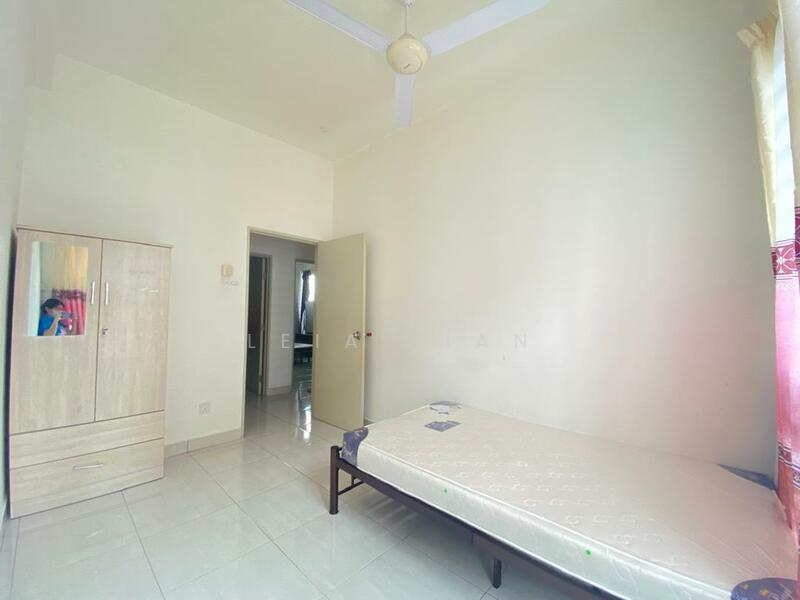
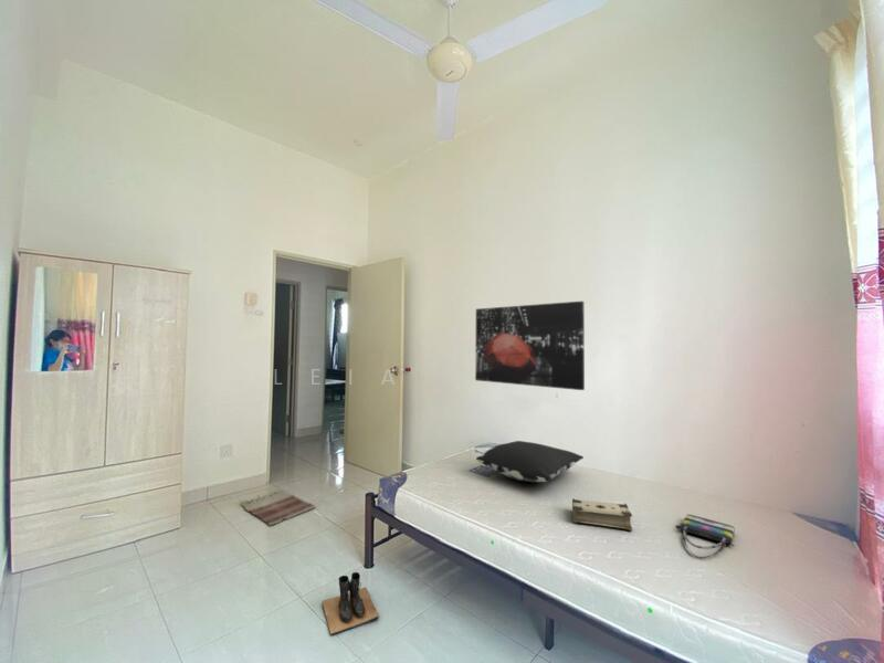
+ book [571,497,633,533]
+ tote bag [674,514,736,560]
+ pillow [475,440,585,483]
+ boots [320,571,380,635]
+ rug [239,488,316,526]
+ wall art [474,301,586,391]
